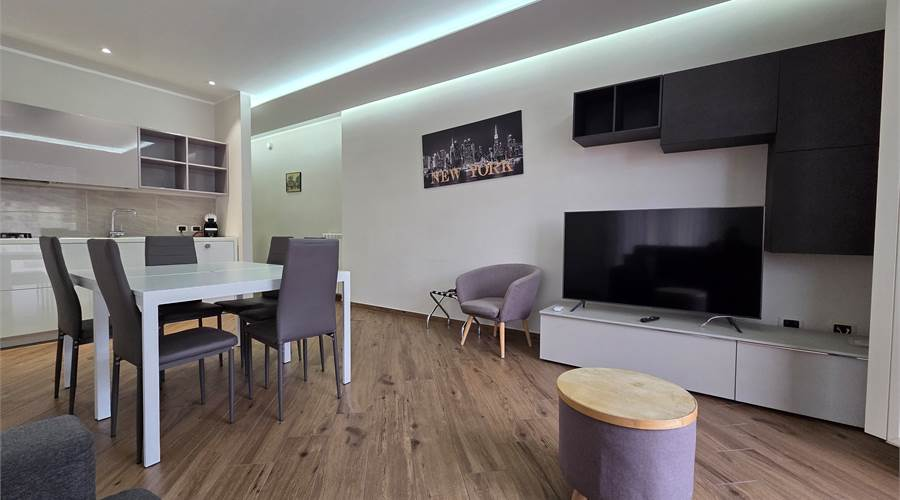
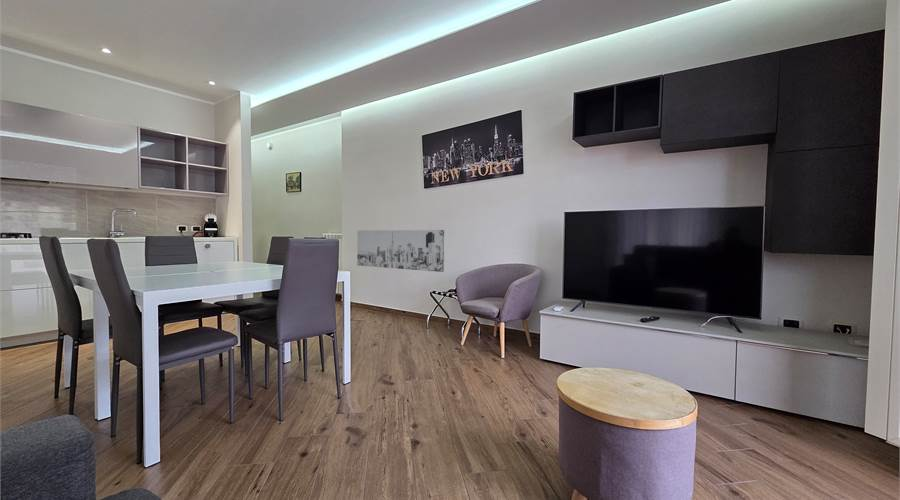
+ wall art [356,229,445,273]
